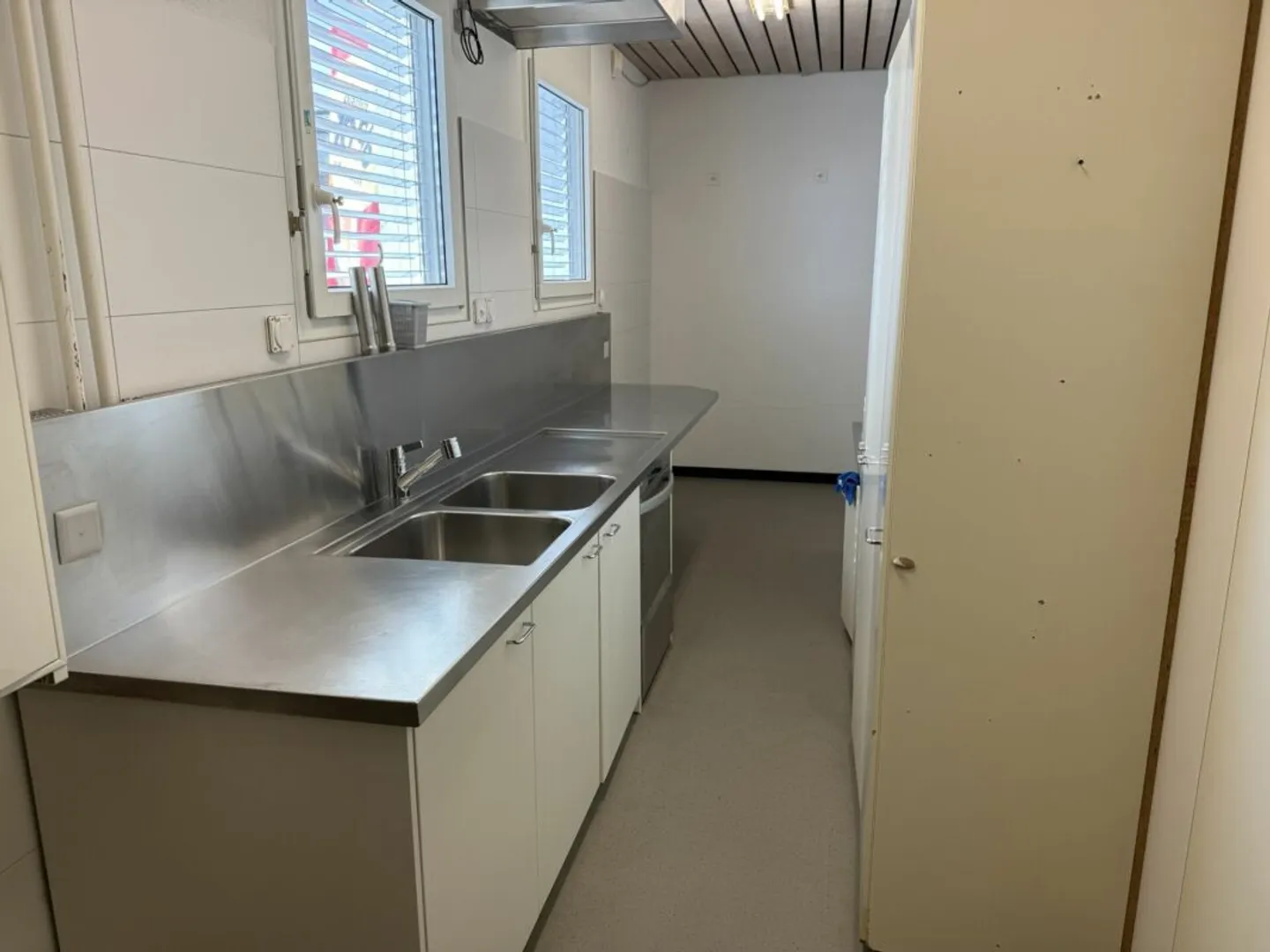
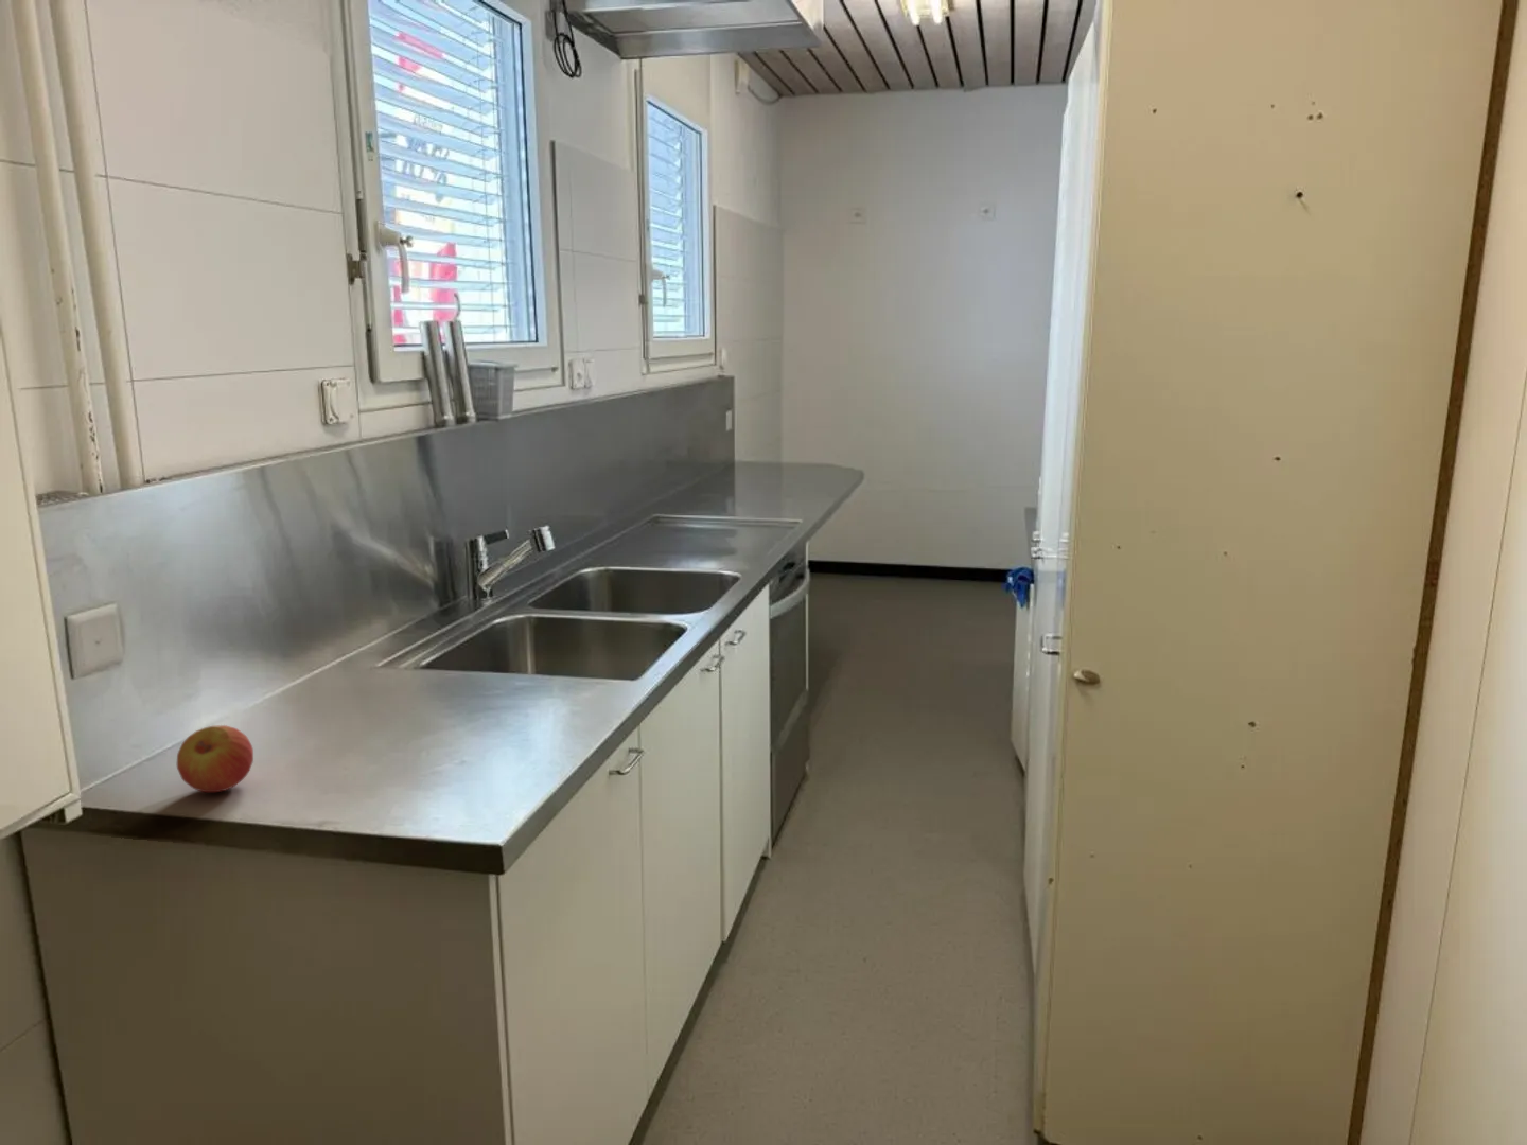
+ apple [176,724,255,793]
